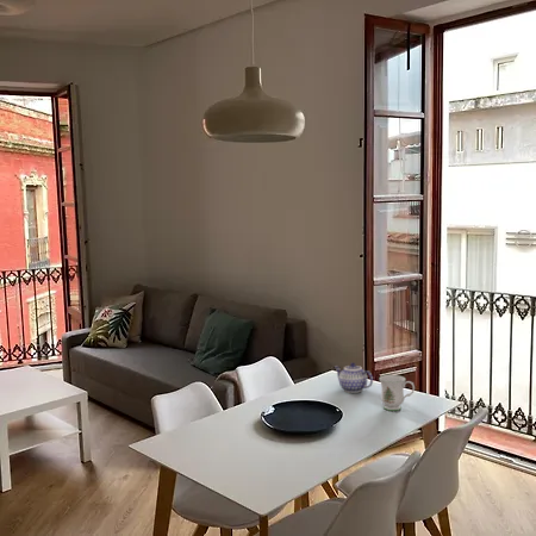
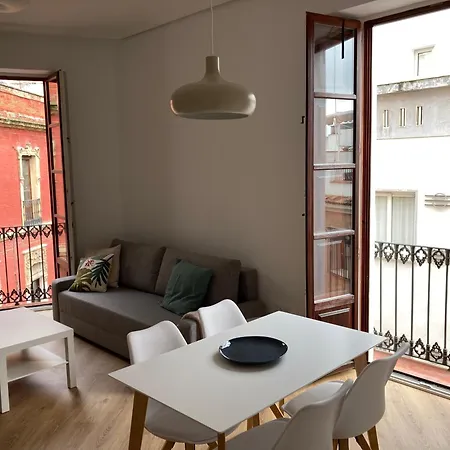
- teapot [334,361,374,394]
- mug [378,374,416,412]
